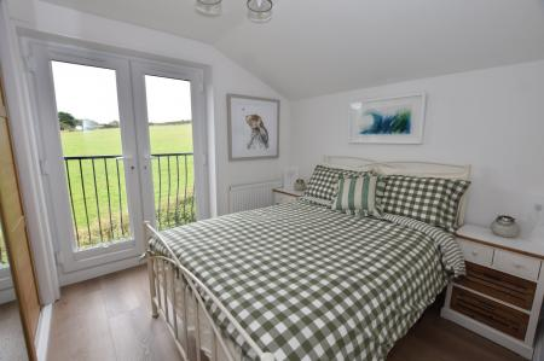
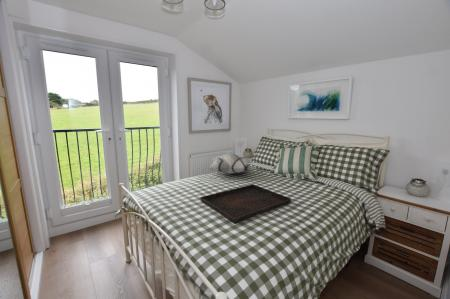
+ serving tray [199,183,292,224]
+ decorative pillow [207,152,253,175]
